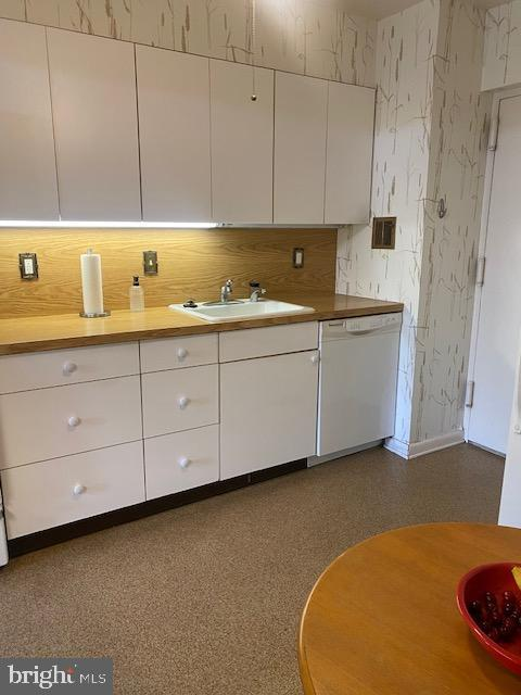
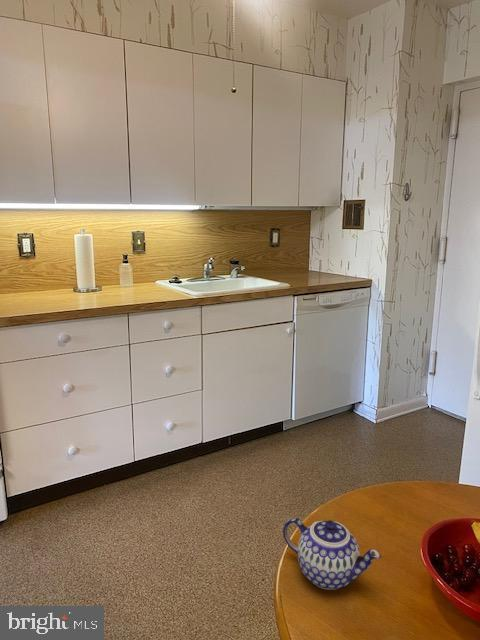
+ teapot [282,517,382,591]
